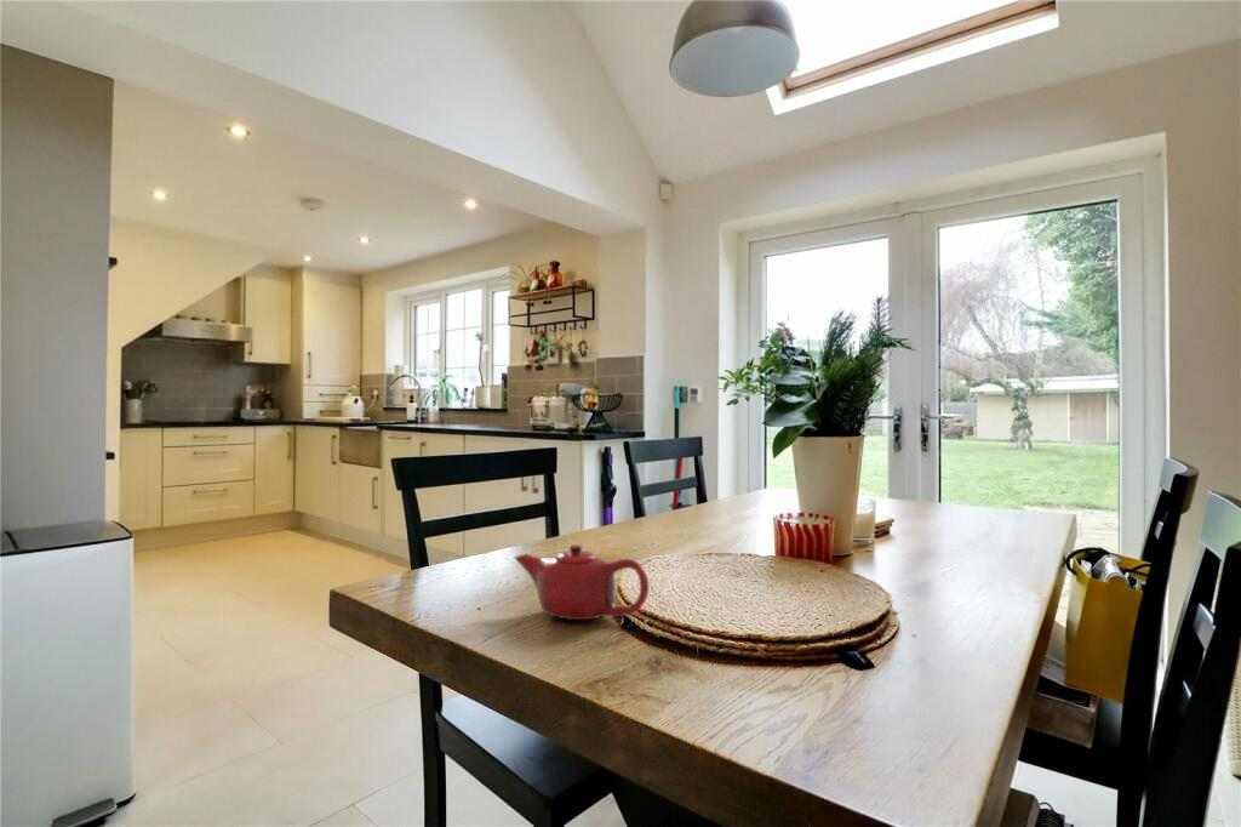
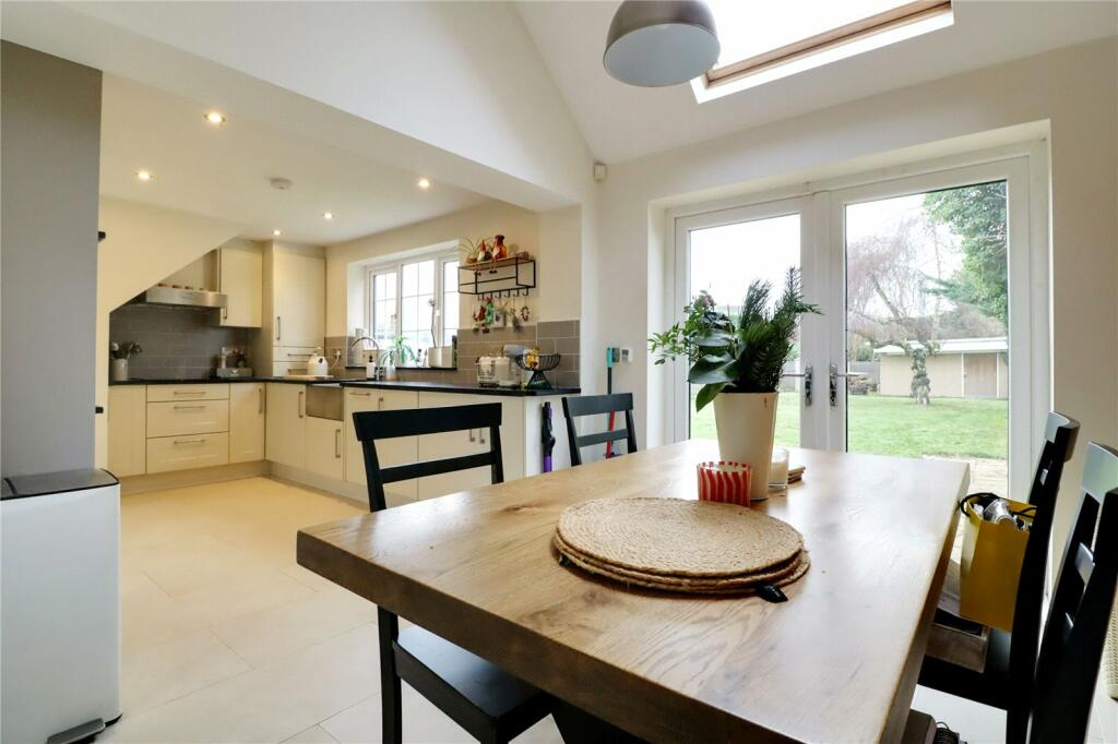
- teapot [514,543,651,621]
